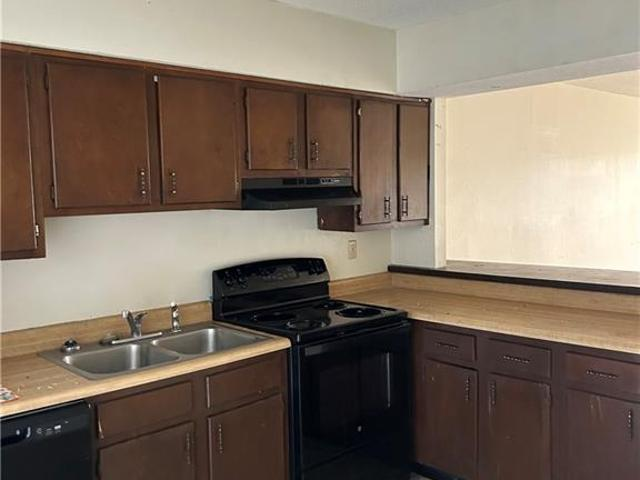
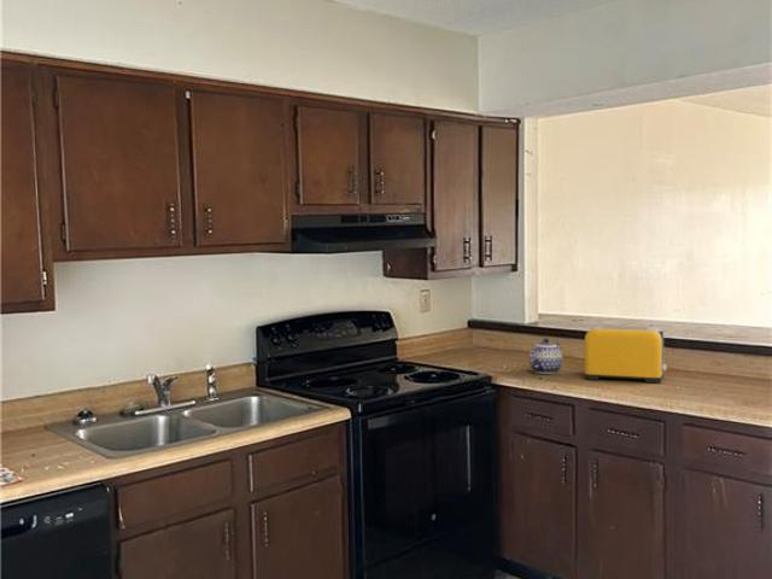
+ teapot [528,337,563,375]
+ toaster [584,324,669,384]
